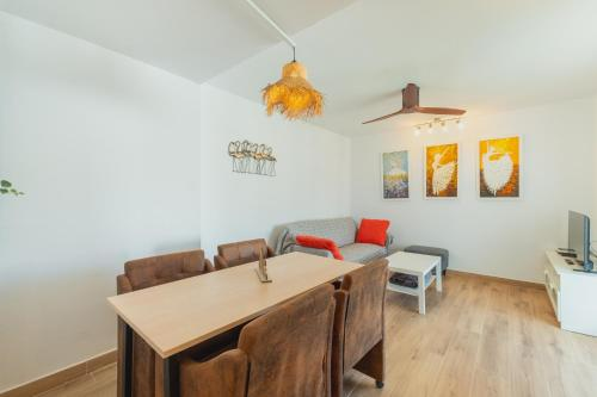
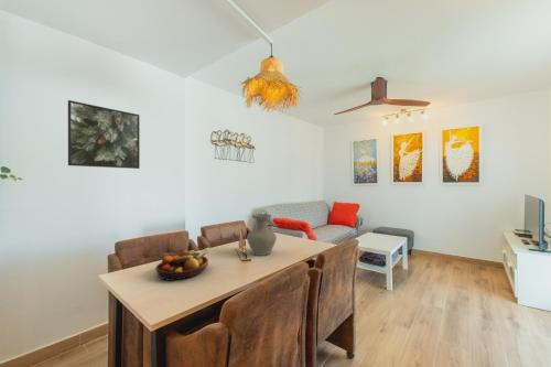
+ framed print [67,99,141,170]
+ vase [246,213,278,257]
+ fruit bowl [154,247,210,282]
